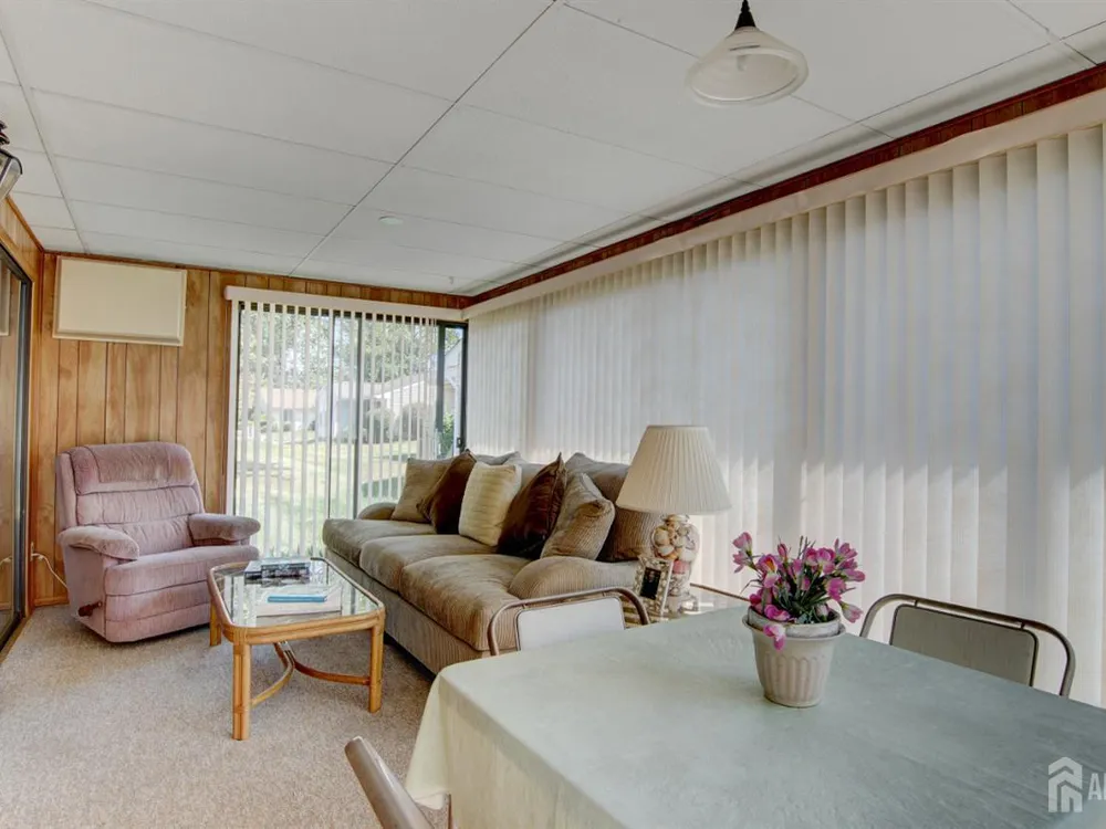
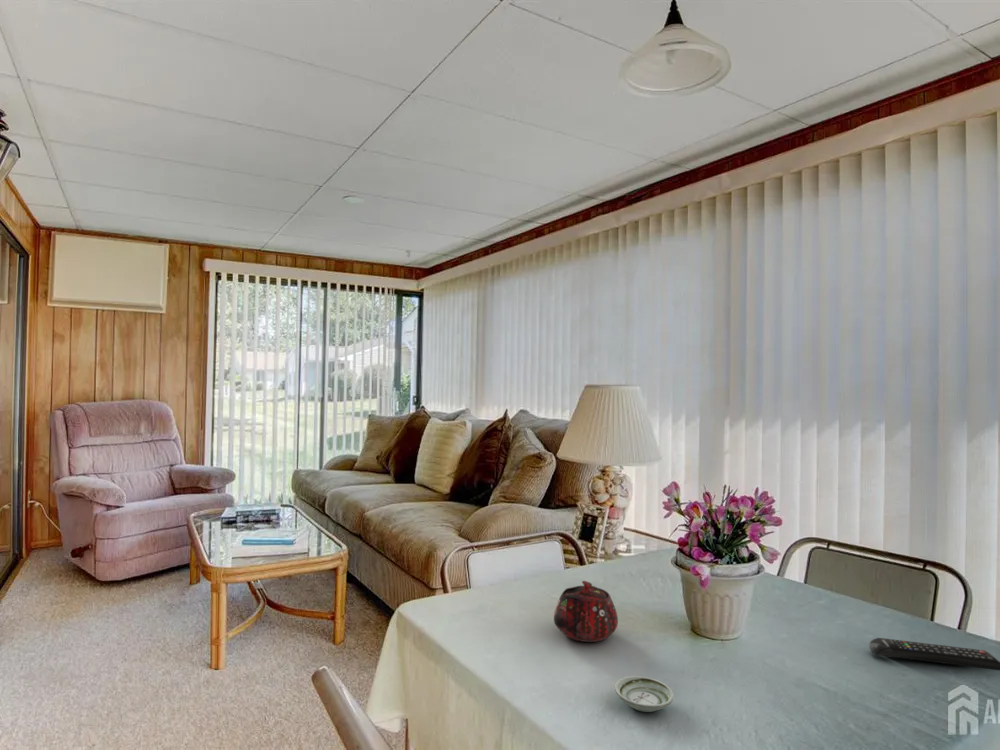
+ saucer [614,675,675,713]
+ remote control [868,637,1000,672]
+ teapot [553,580,619,643]
